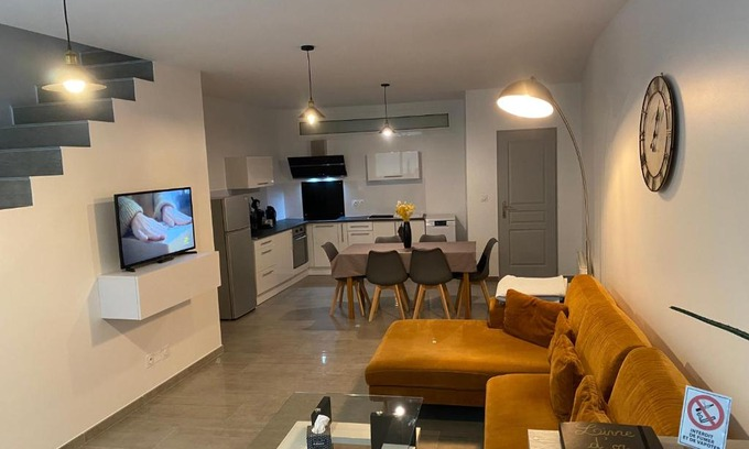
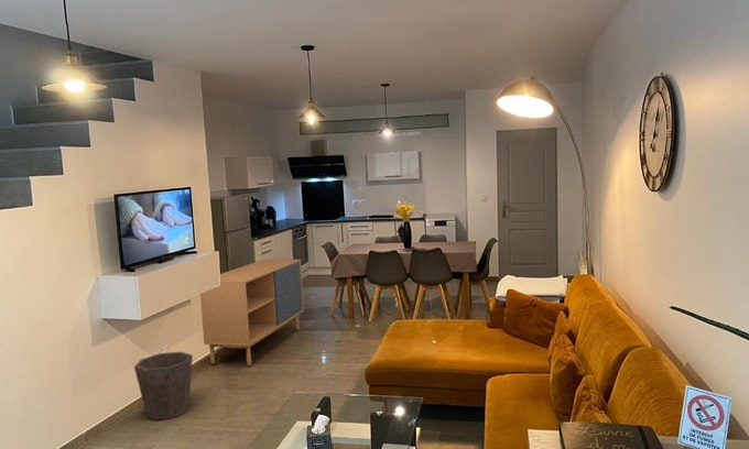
+ waste bin [133,351,194,421]
+ storage cabinet [199,259,304,366]
